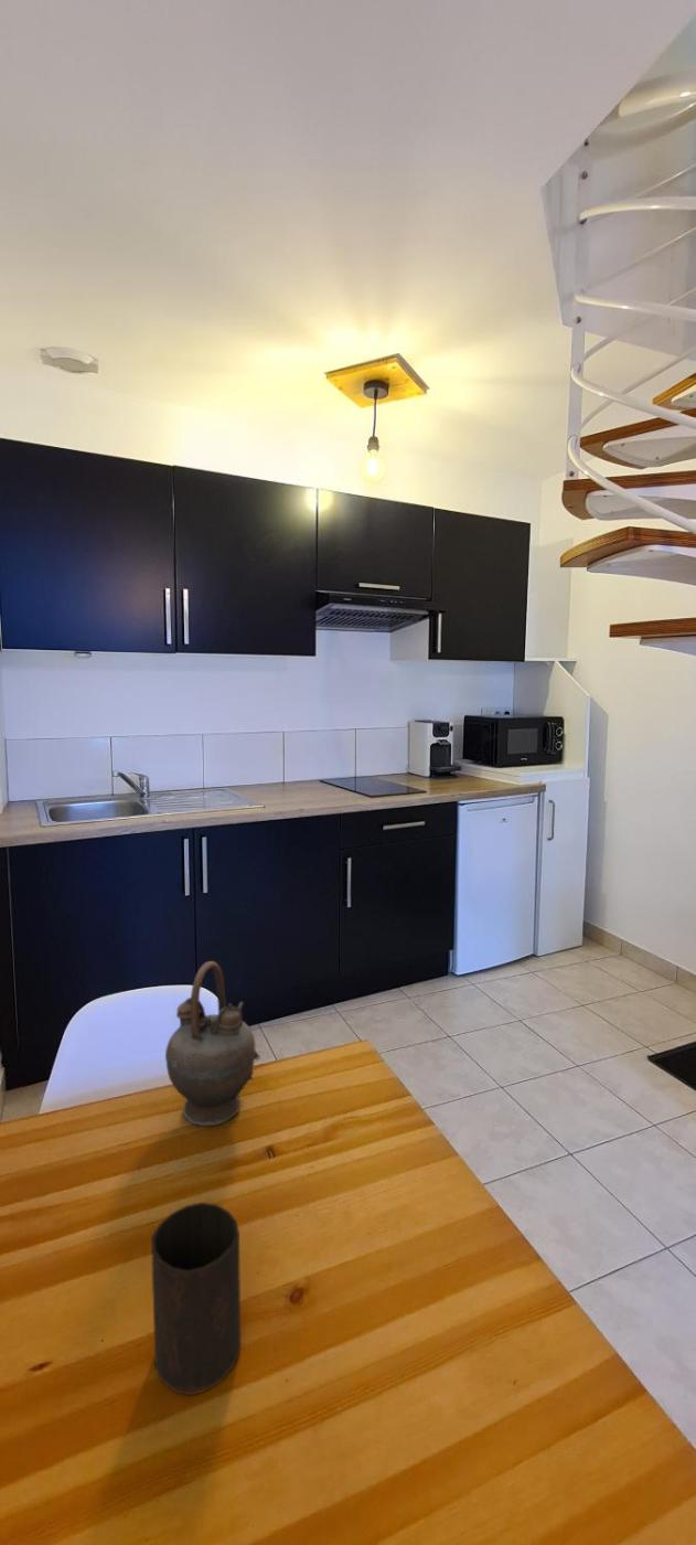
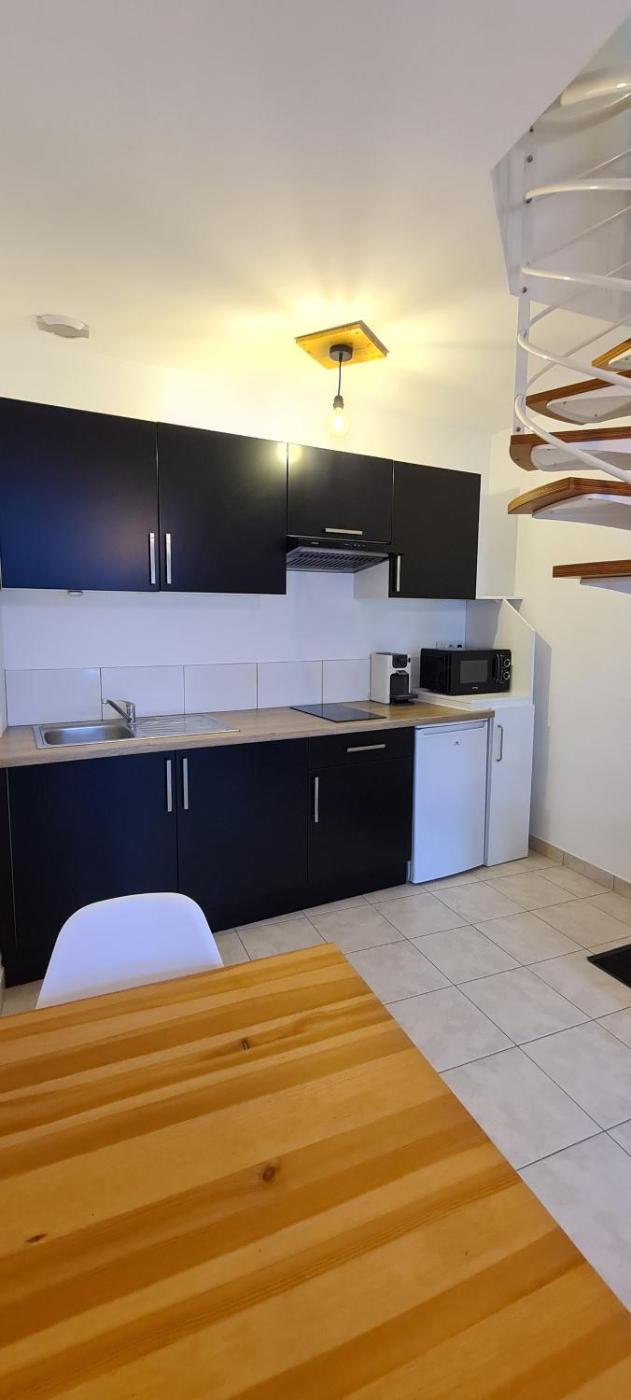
- teapot [164,960,261,1127]
- cup [150,1201,242,1396]
